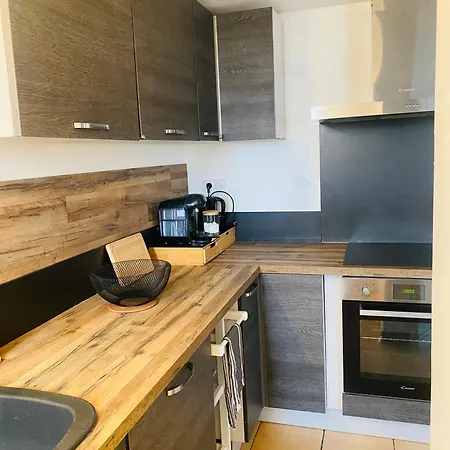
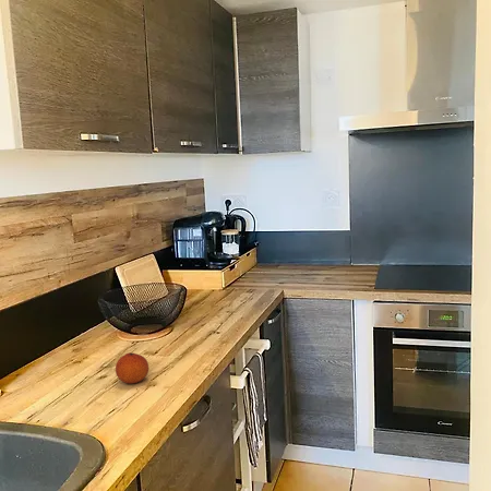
+ fruit [115,351,149,385]
